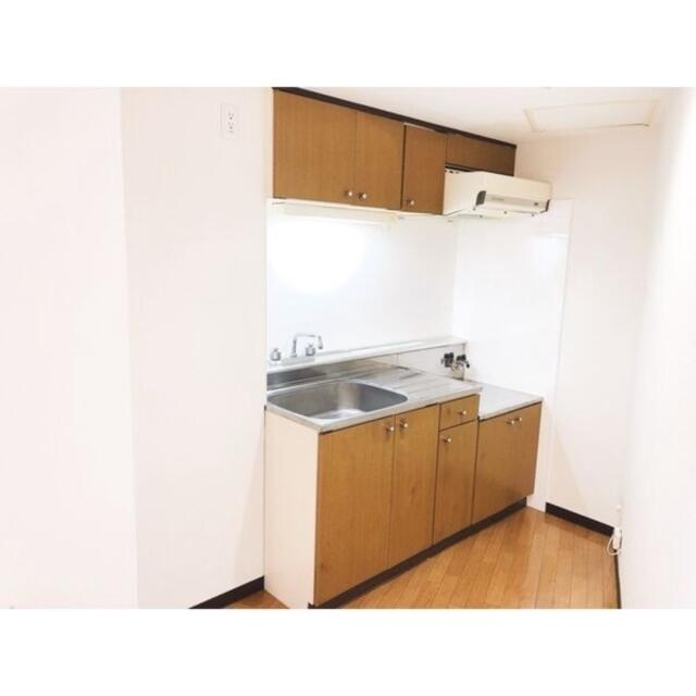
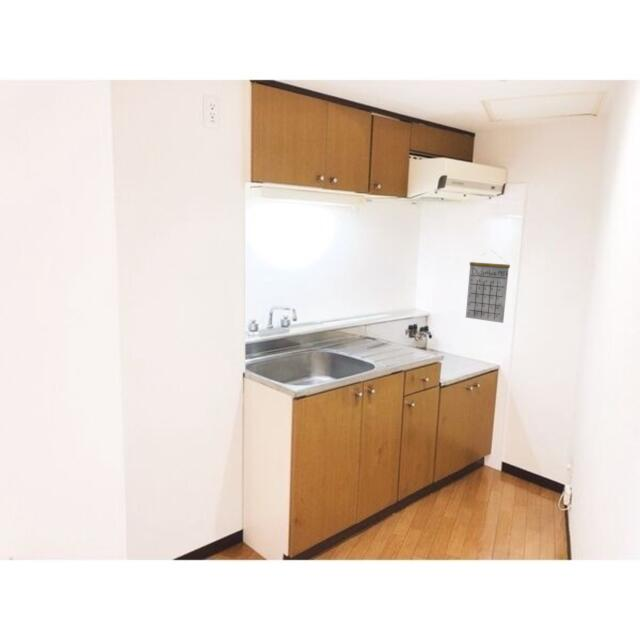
+ calendar [465,250,511,324]
